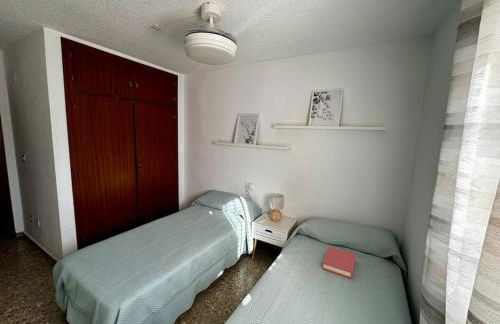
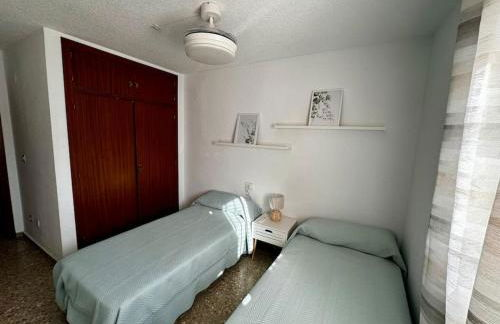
- hardback book [321,246,357,280]
